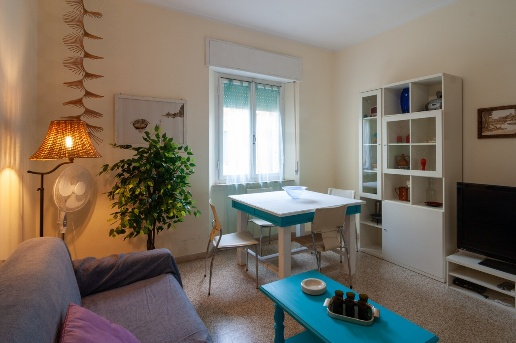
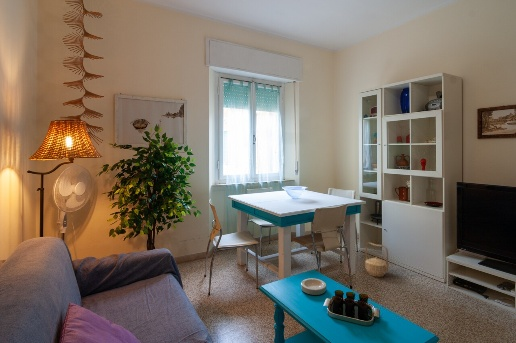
+ basket [364,241,389,278]
